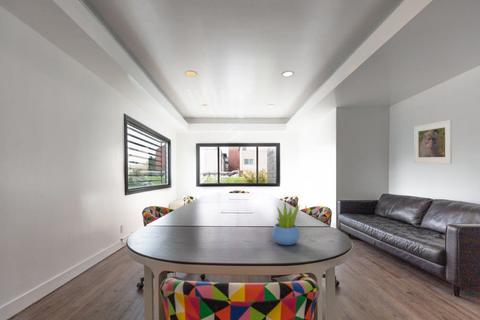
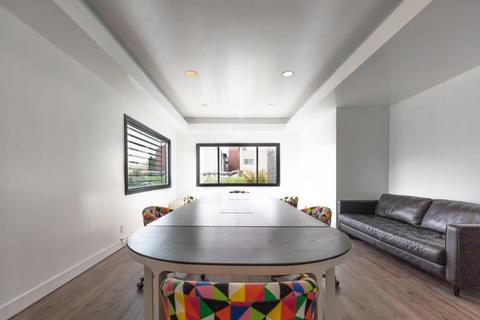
- succulent plant [271,202,301,246]
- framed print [413,119,453,165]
